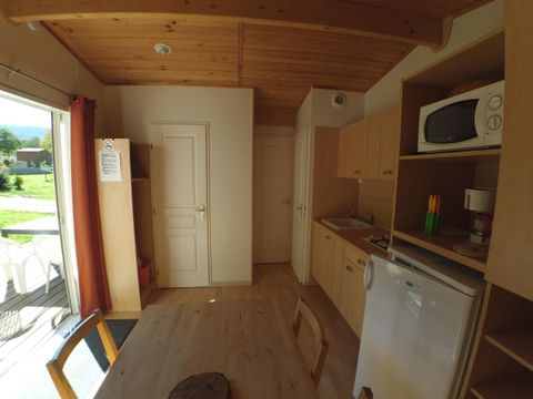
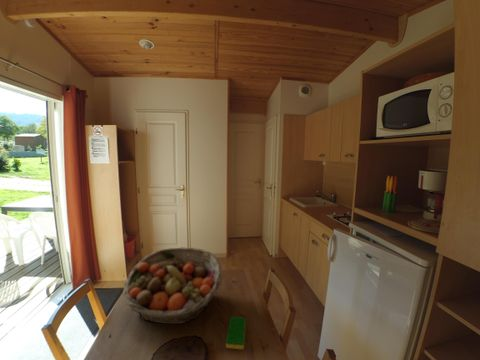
+ dish sponge [225,315,247,350]
+ fruit basket [122,246,223,325]
